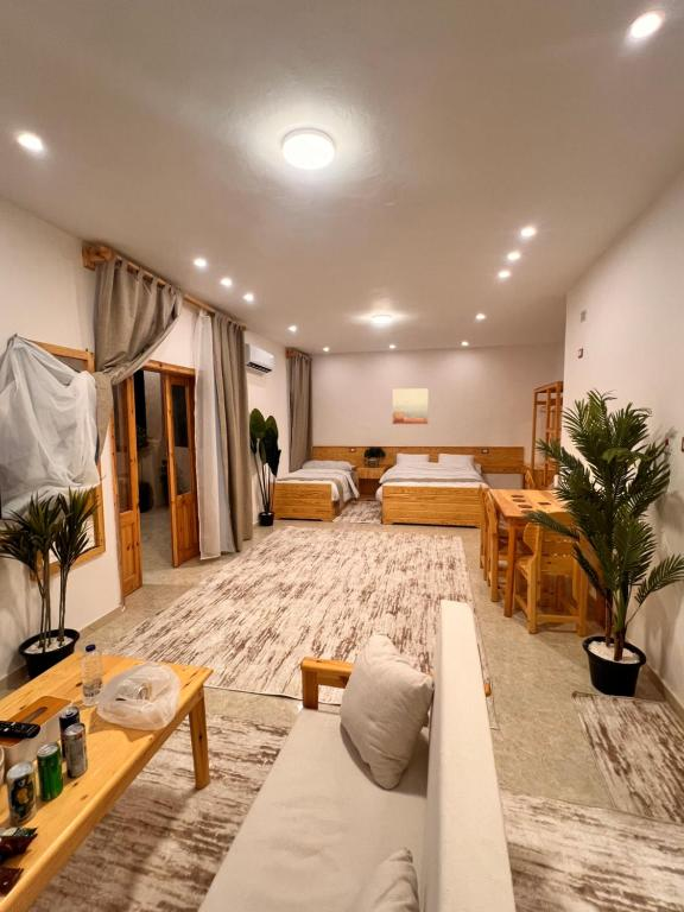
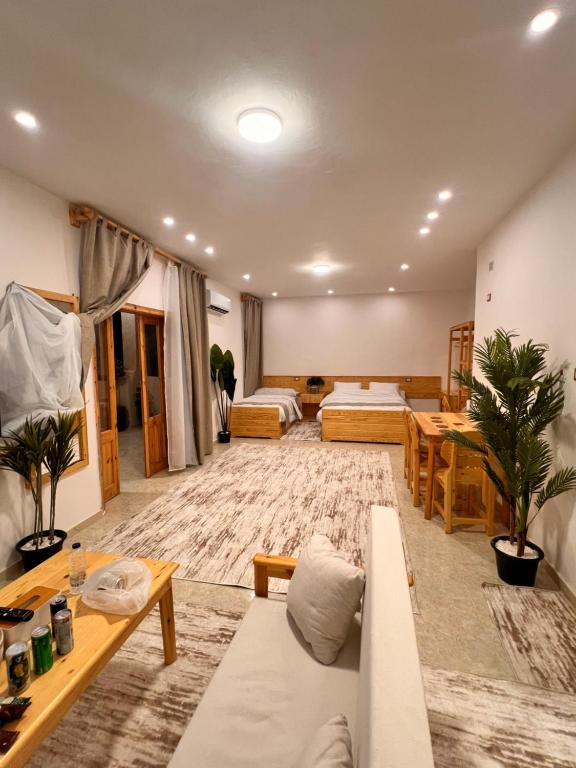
- wall art [392,387,430,425]
